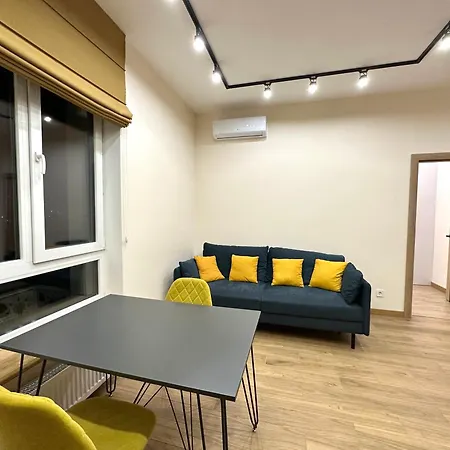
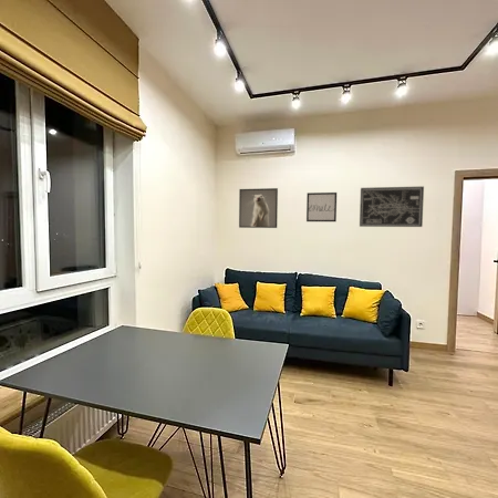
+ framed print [238,187,279,229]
+ wall art [305,191,338,222]
+ wall art [359,185,425,228]
